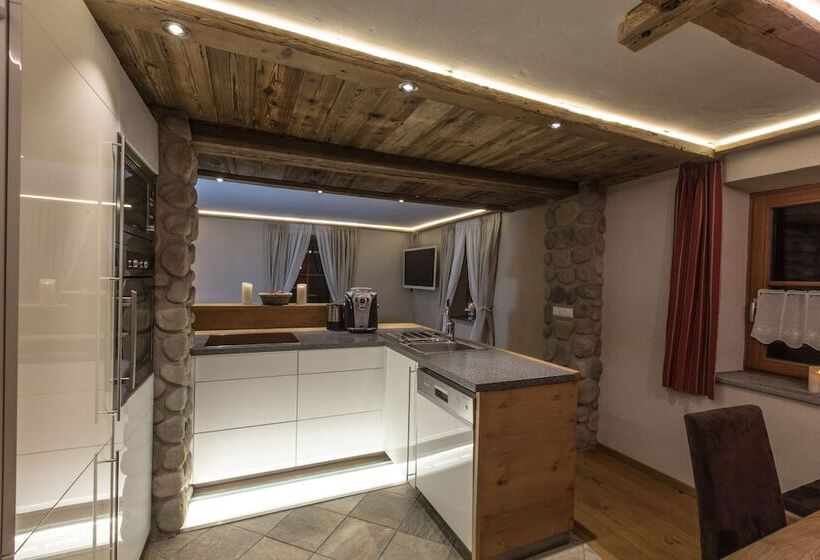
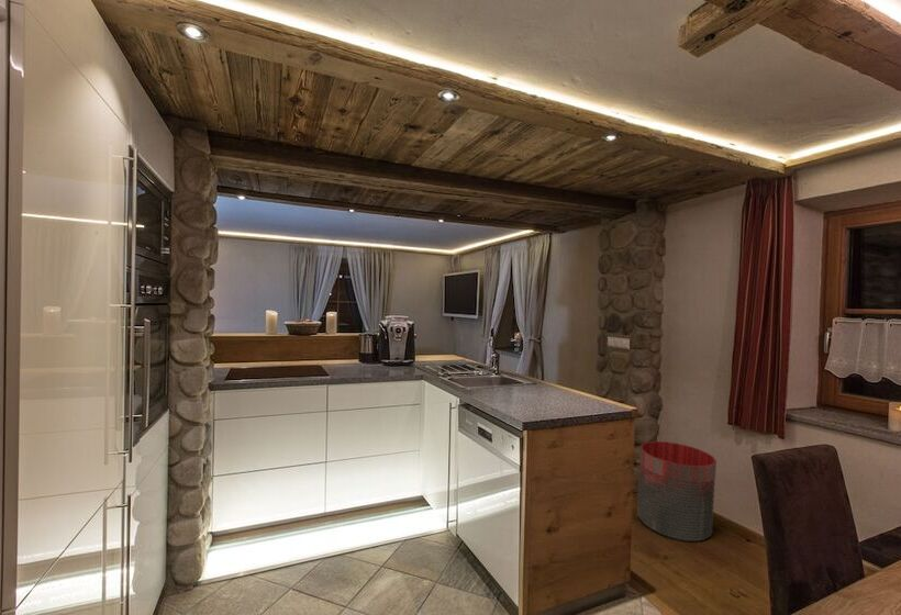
+ trash can [636,440,718,543]
